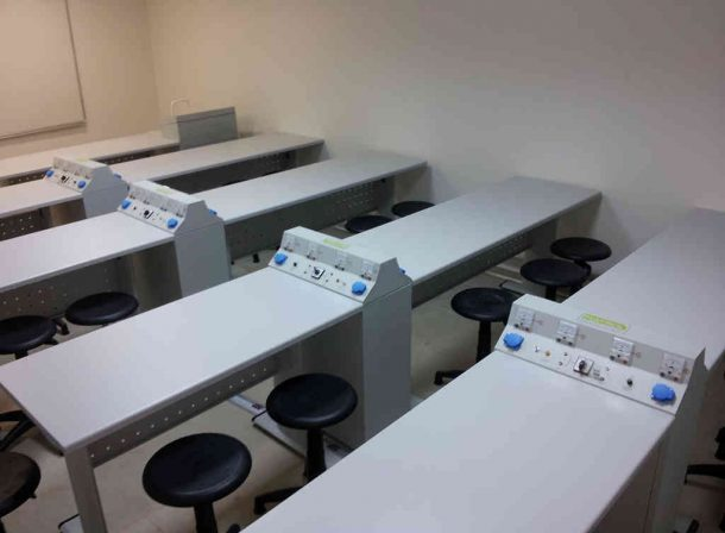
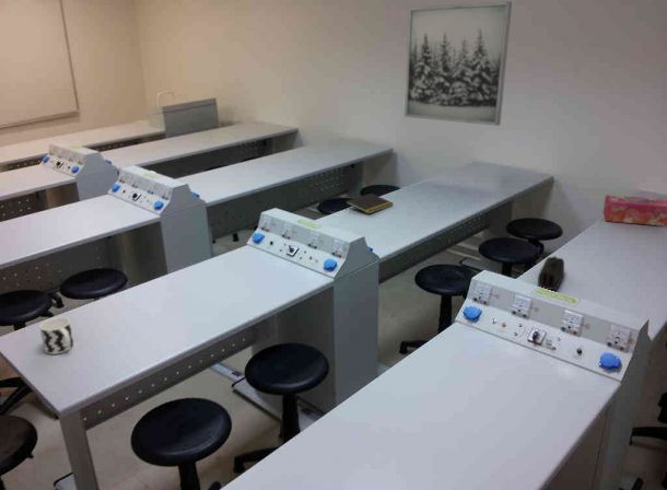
+ notepad [344,192,395,215]
+ pencil case [537,255,565,291]
+ tissue box [601,194,667,228]
+ cup [38,316,74,355]
+ wall art [403,0,513,127]
